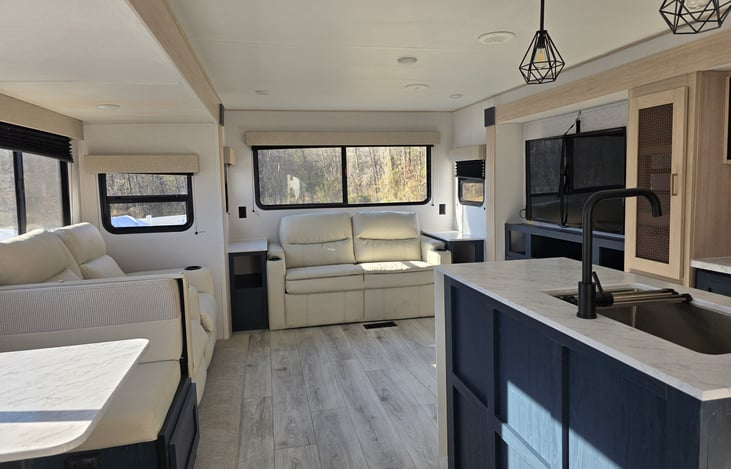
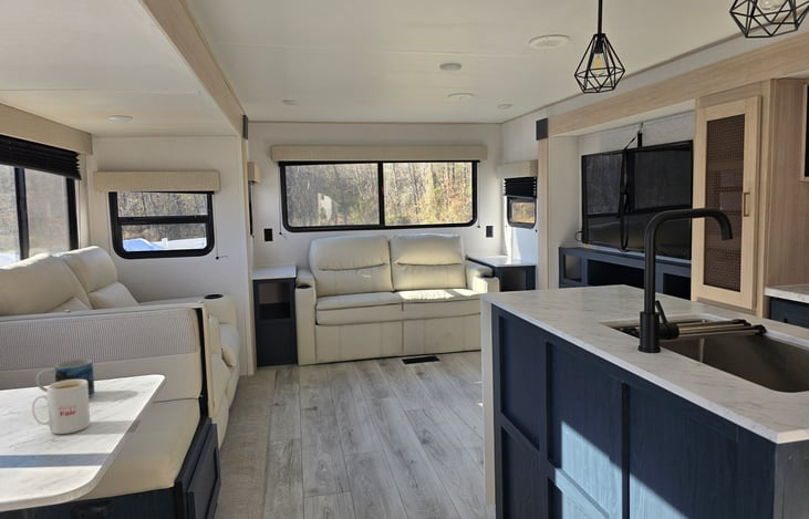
+ mug [31,380,91,435]
+ mug [35,359,95,398]
